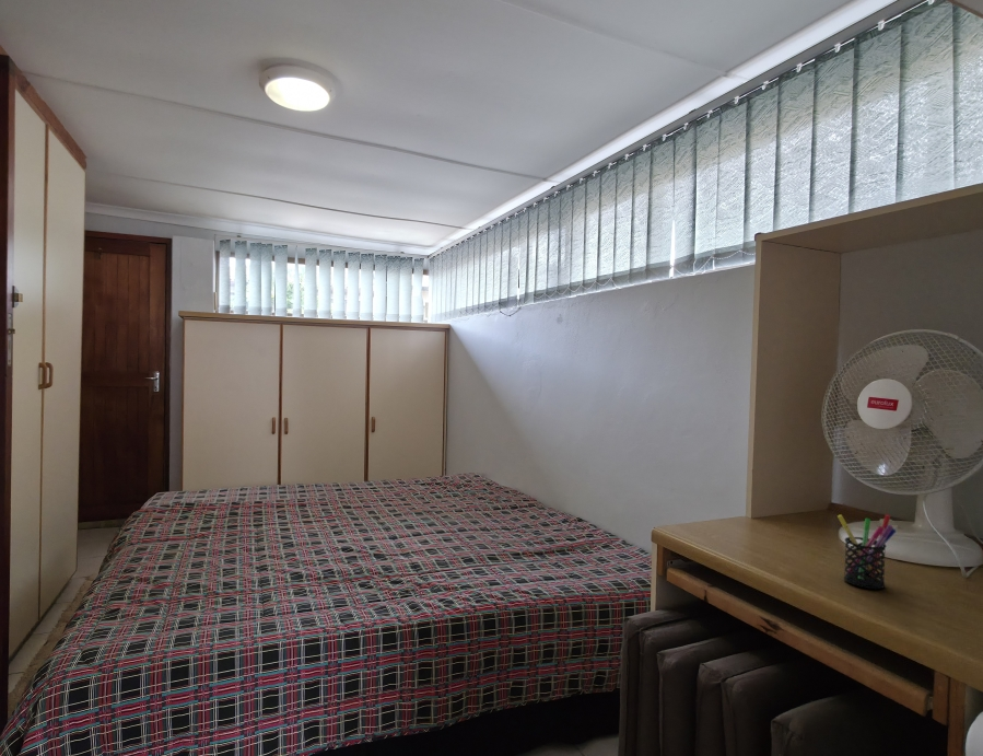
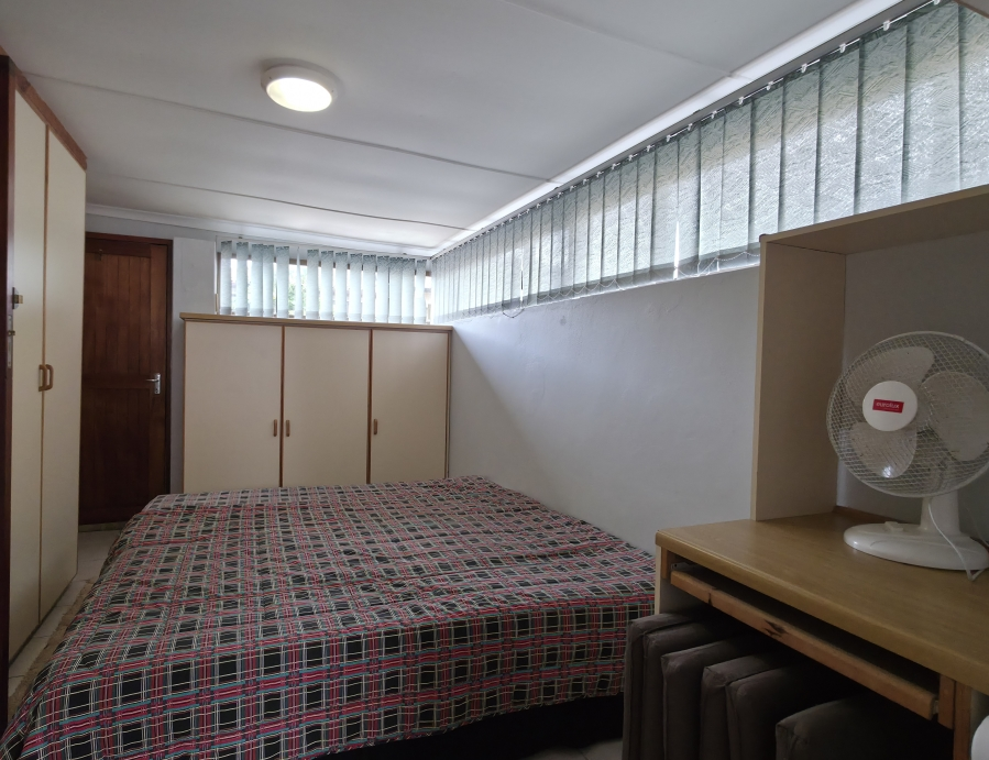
- pen holder [836,513,897,590]
